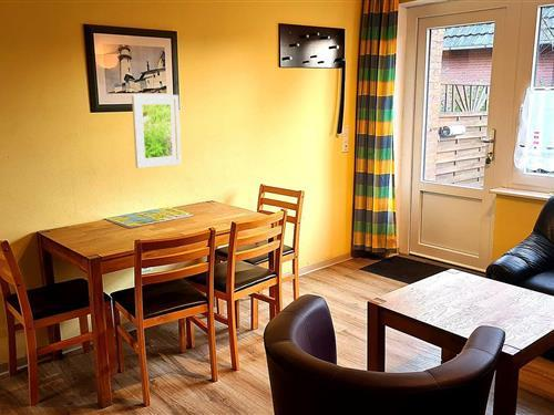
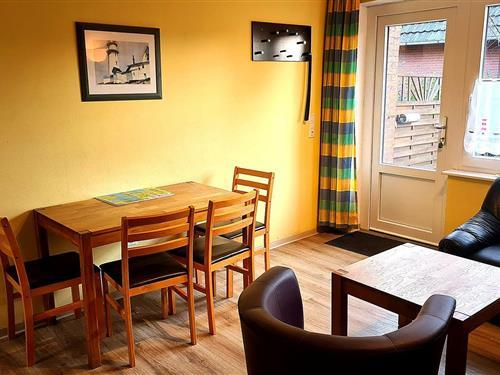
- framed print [131,94,183,169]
